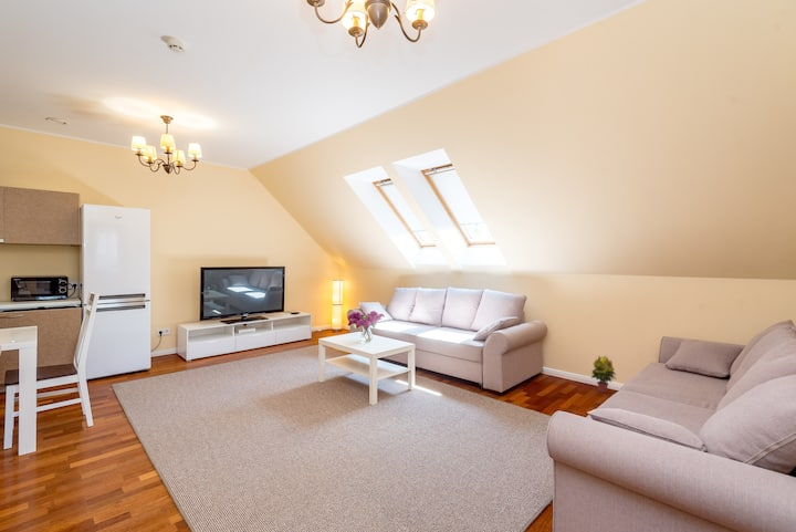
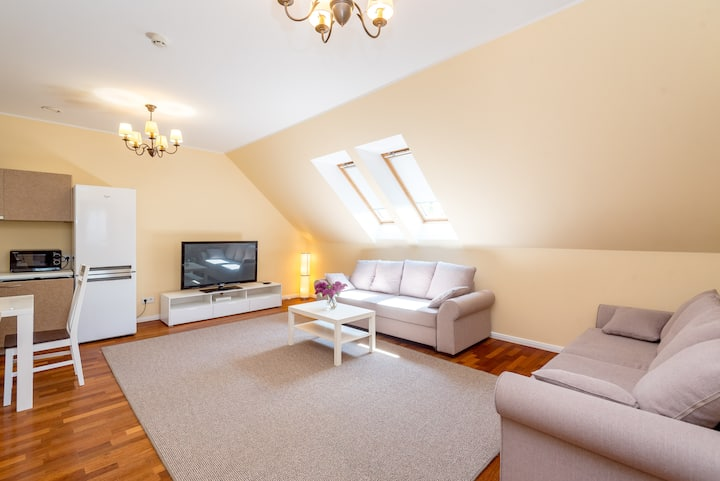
- potted plant [590,355,618,394]
